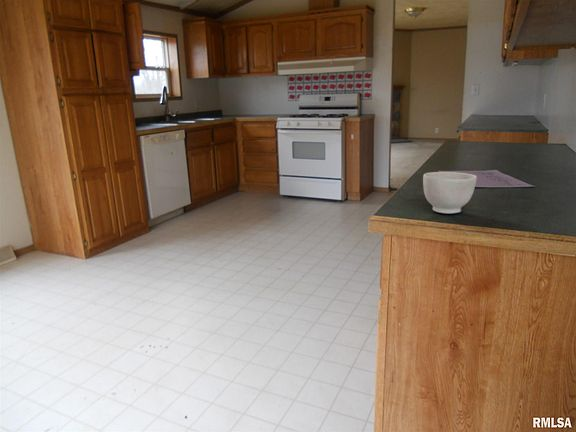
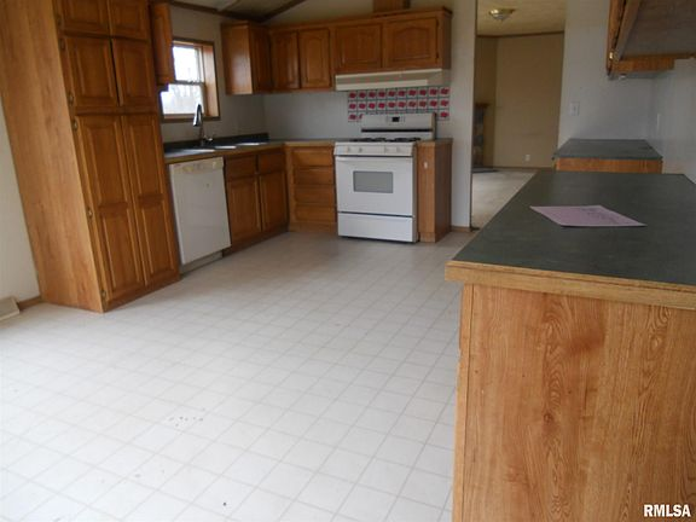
- bowl [422,171,478,215]
